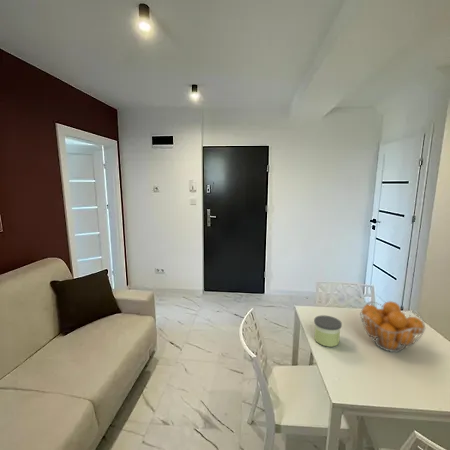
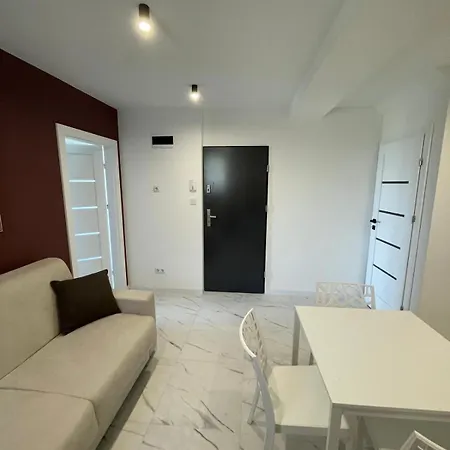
- candle [313,314,343,348]
- fruit basket [359,300,426,353]
